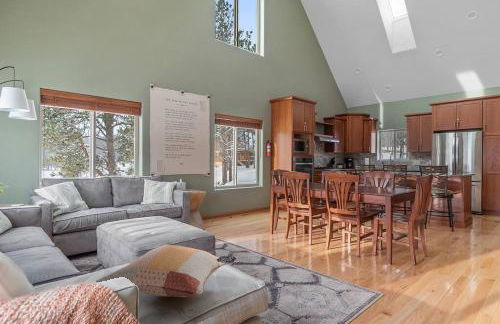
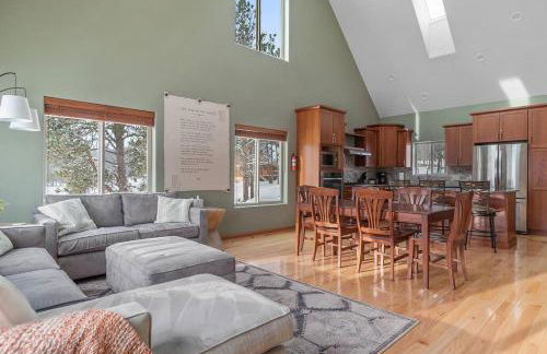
- decorative pillow [95,244,237,299]
